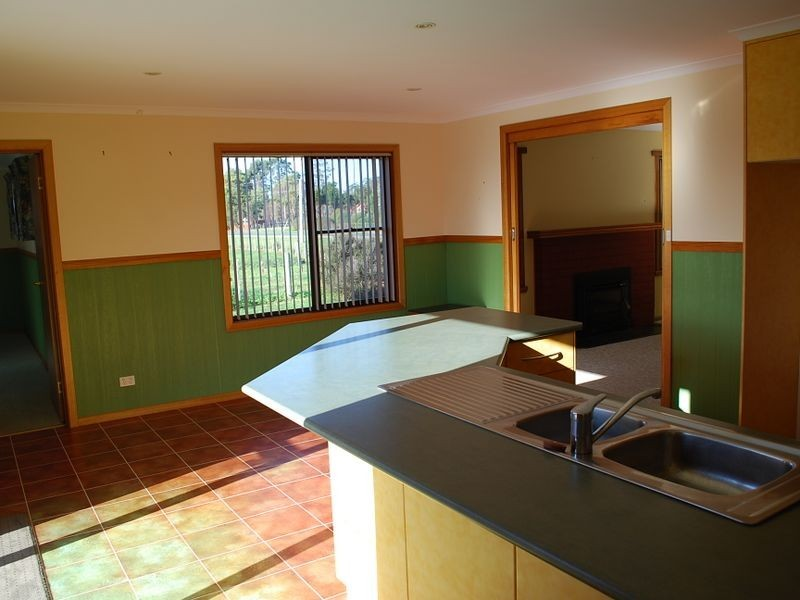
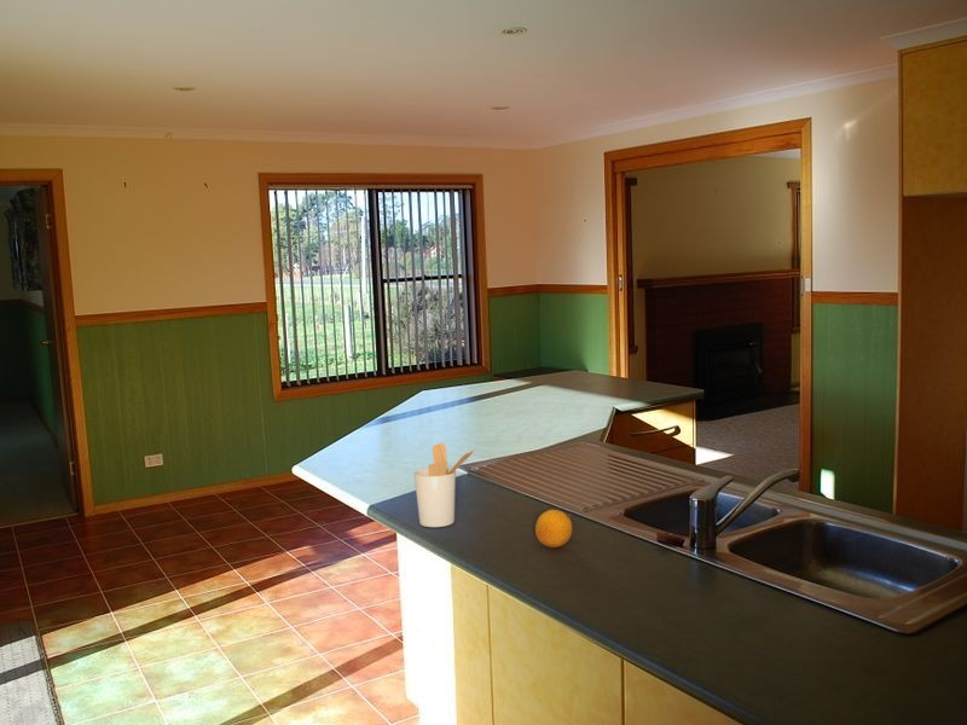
+ fruit [534,509,573,549]
+ utensil holder [413,442,477,528]
